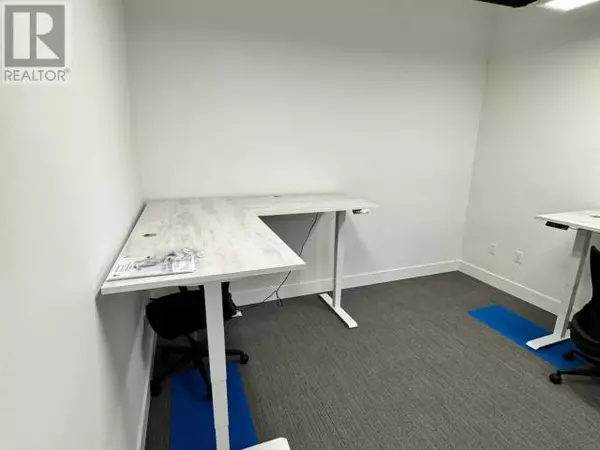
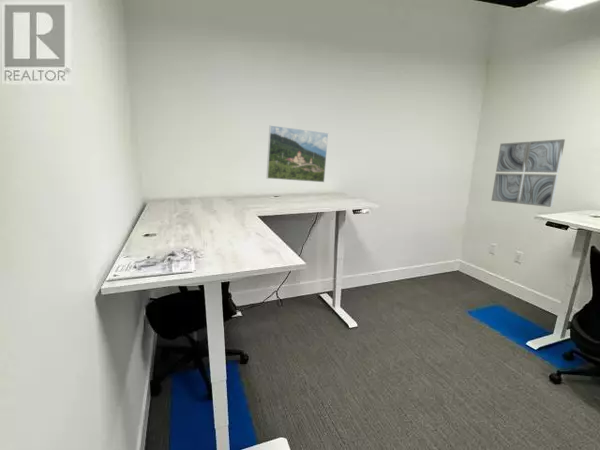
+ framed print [265,124,329,183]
+ wall art [490,138,566,208]
